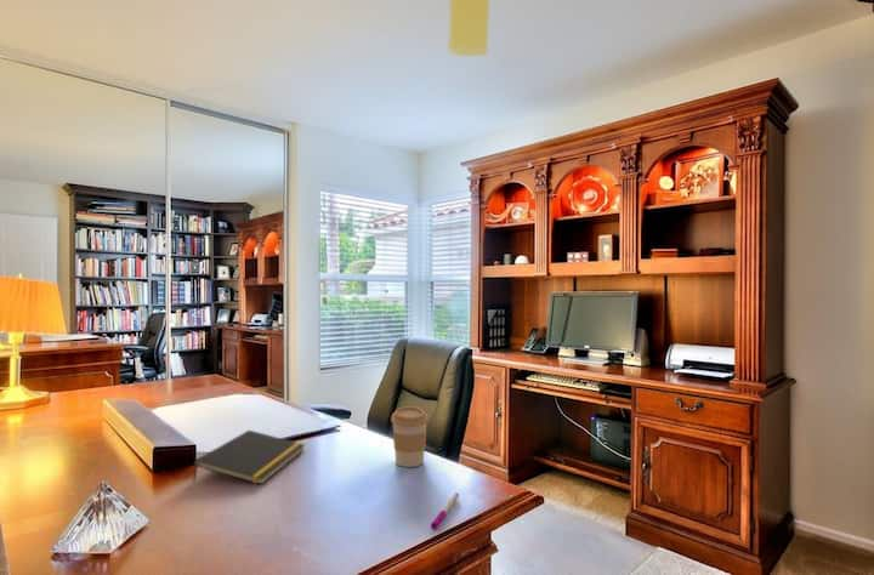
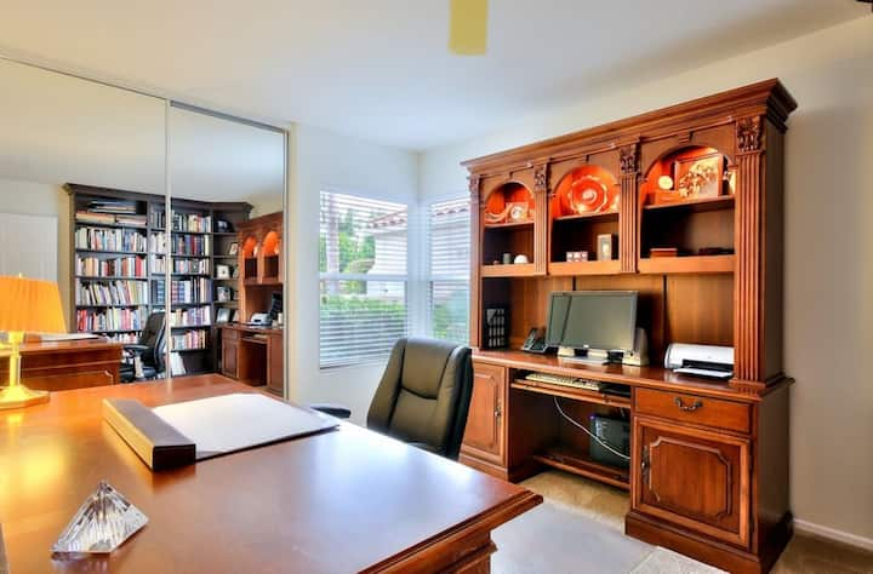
- pen [430,491,460,531]
- coffee cup [390,405,430,468]
- notepad [192,429,306,485]
